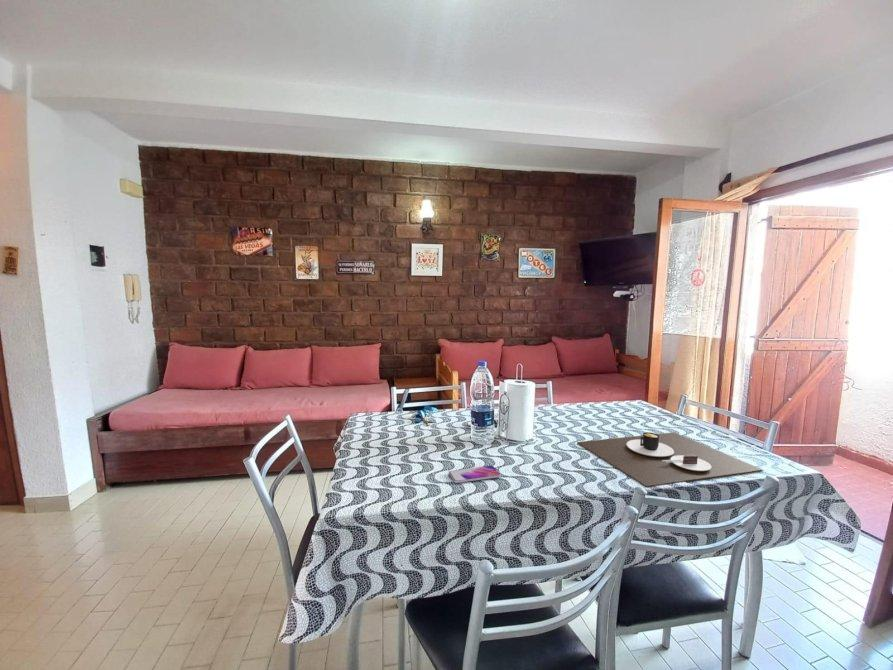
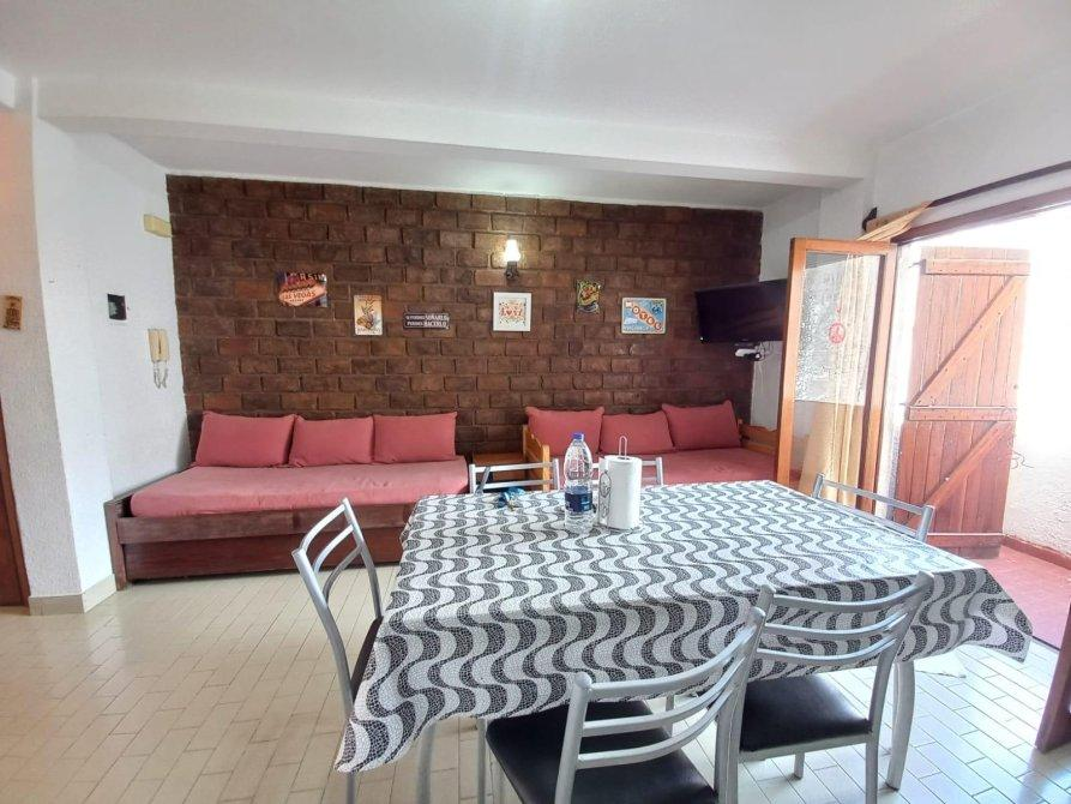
- place mat [576,431,764,488]
- smartphone [448,465,502,484]
